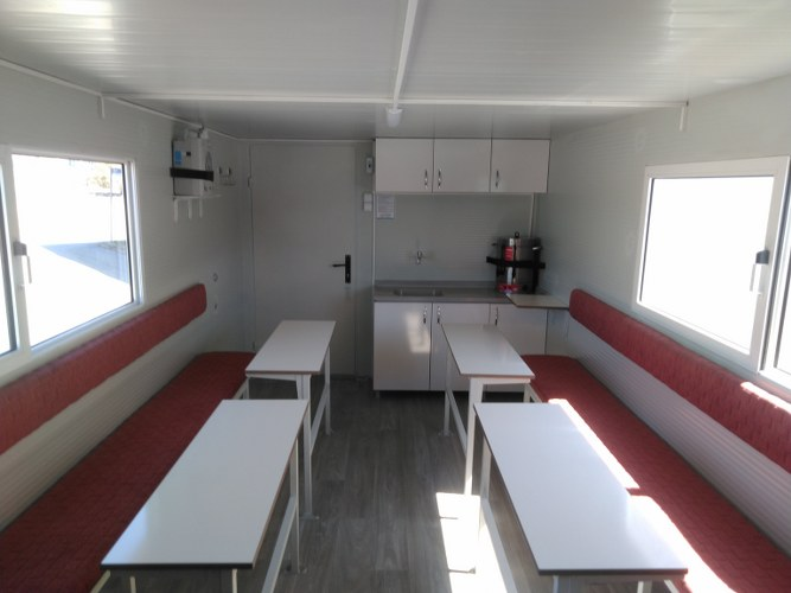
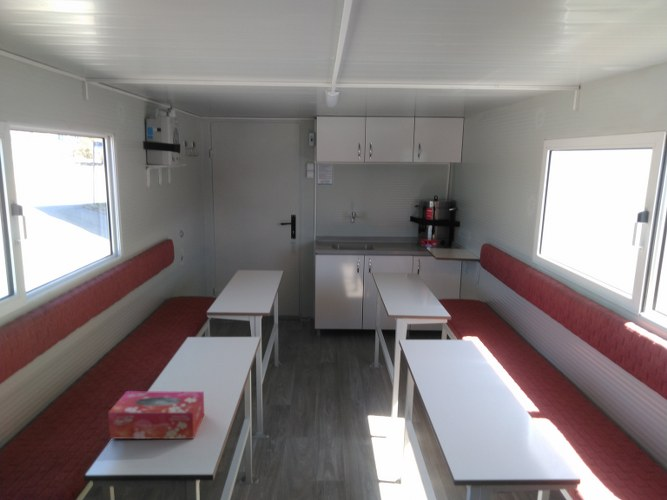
+ tissue box [107,390,205,440]
